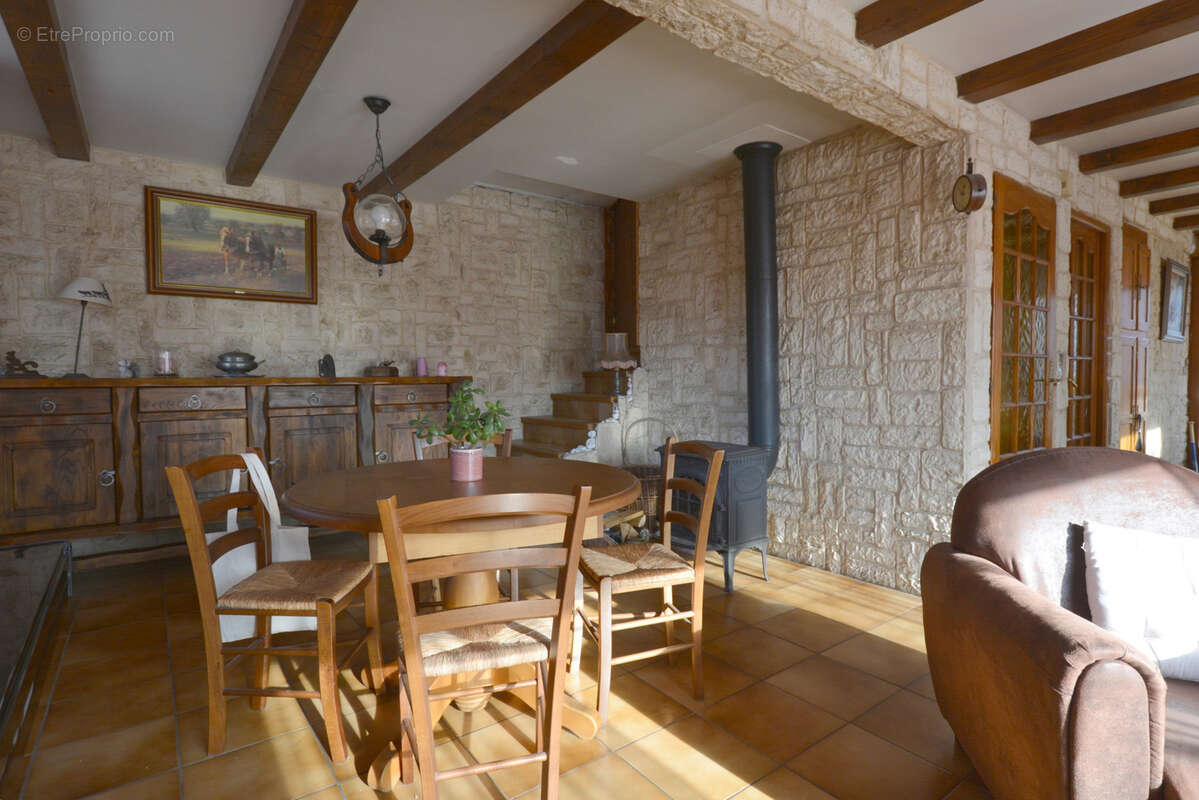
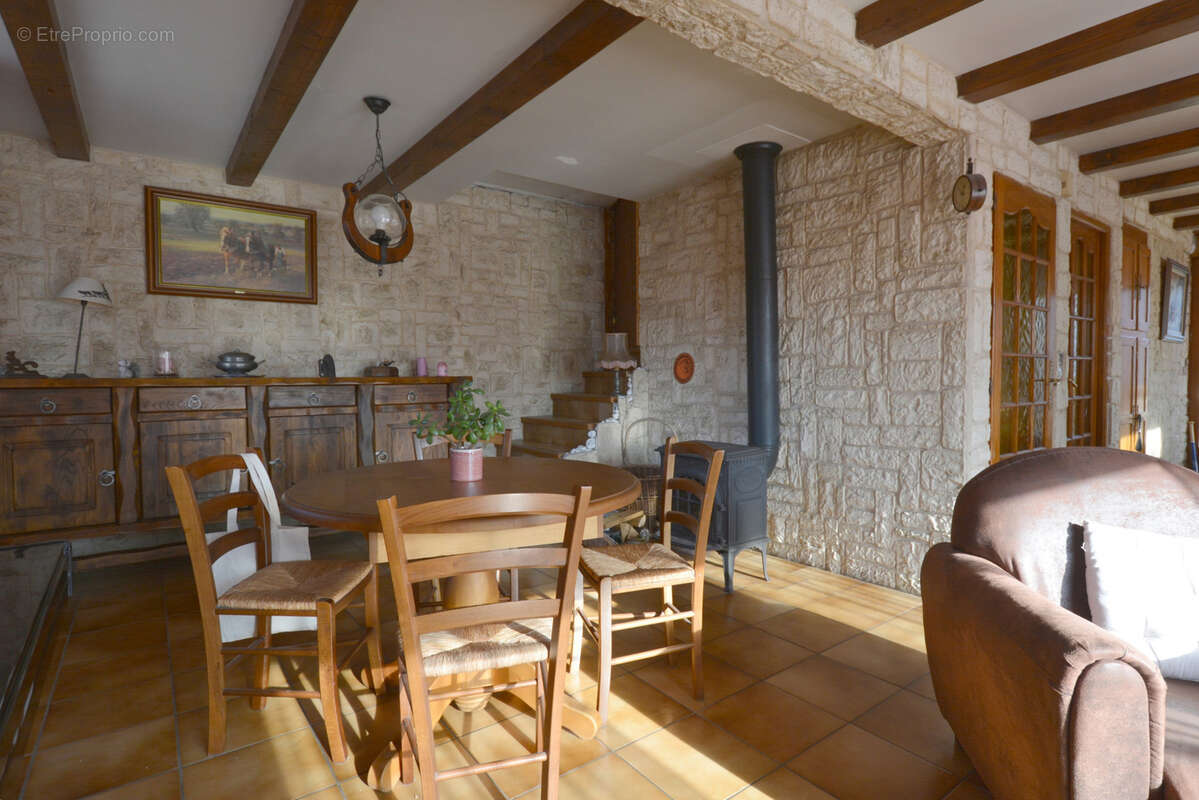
+ decorative plate [672,351,696,385]
